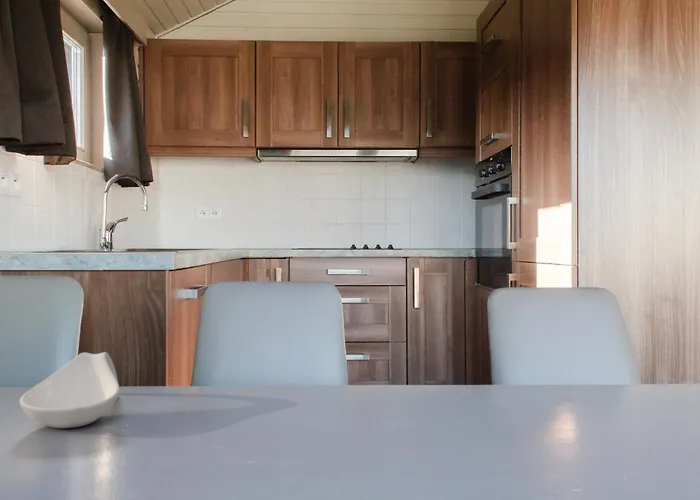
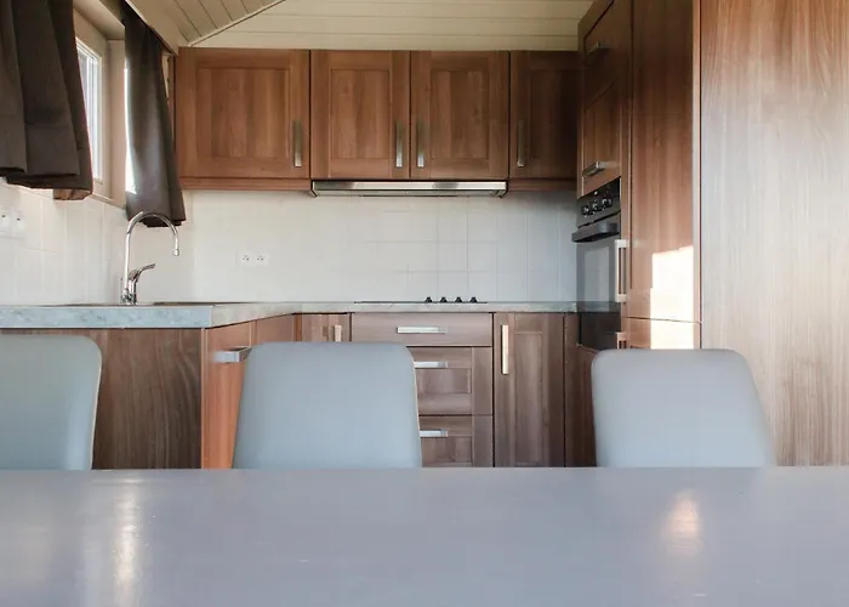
- spoon rest [18,351,120,429]
